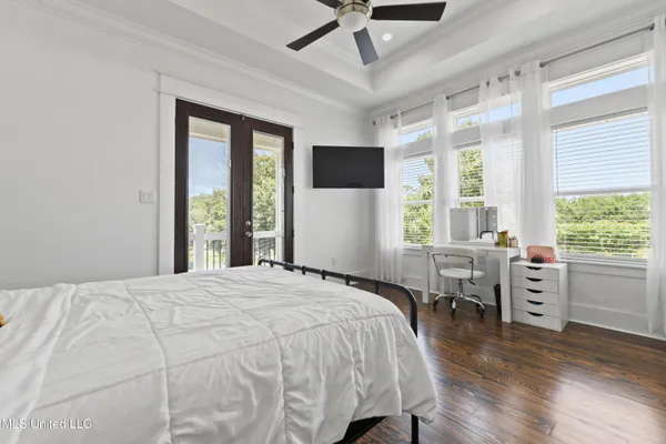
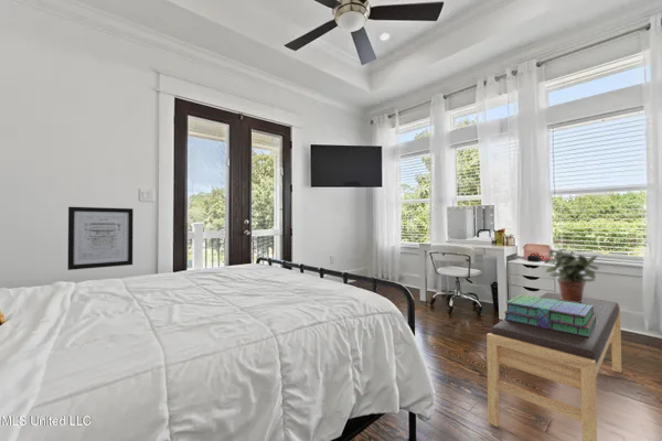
+ wall art [67,206,135,271]
+ bench [485,291,622,441]
+ stack of books [503,293,596,337]
+ potted plant [543,248,601,303]
